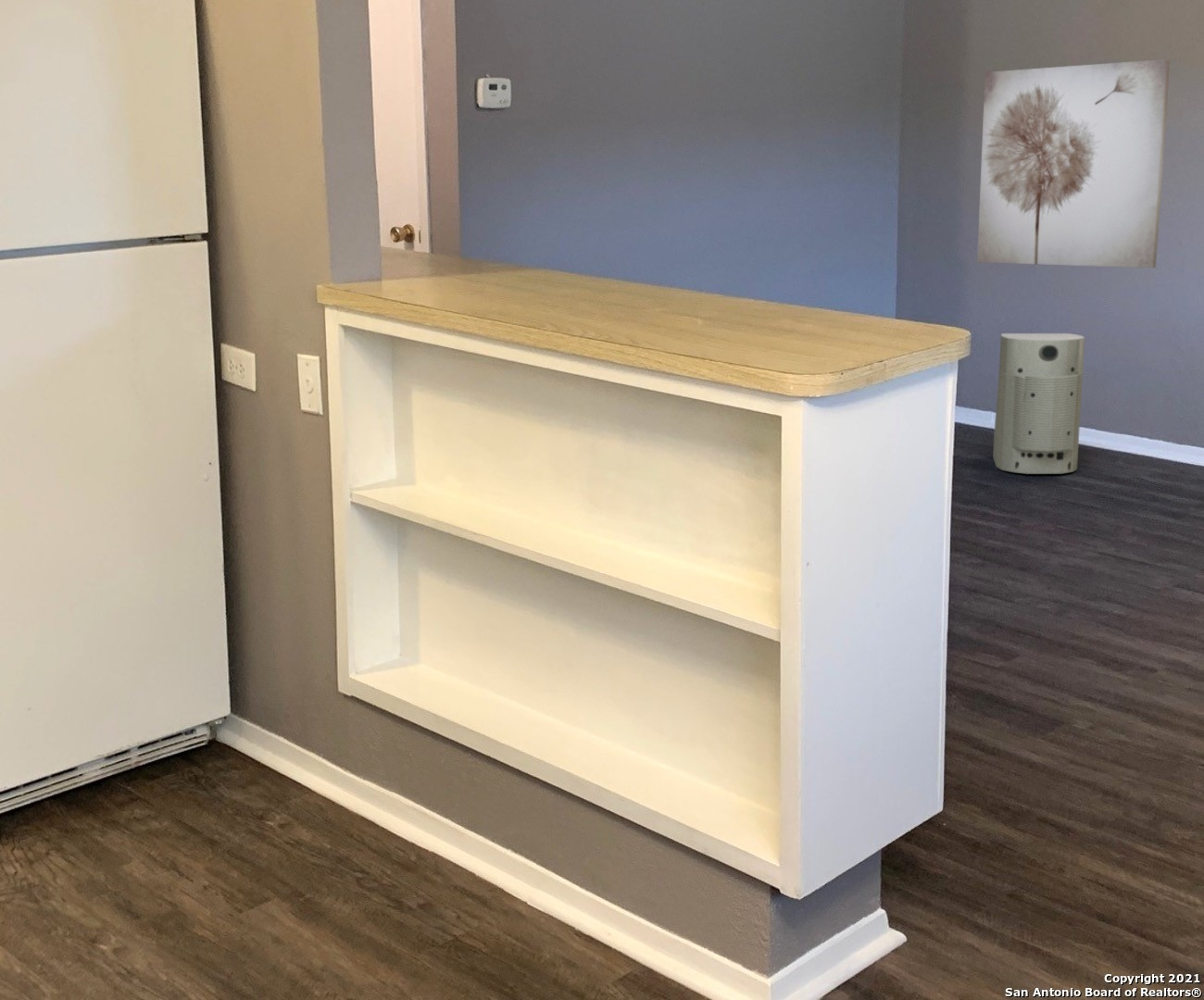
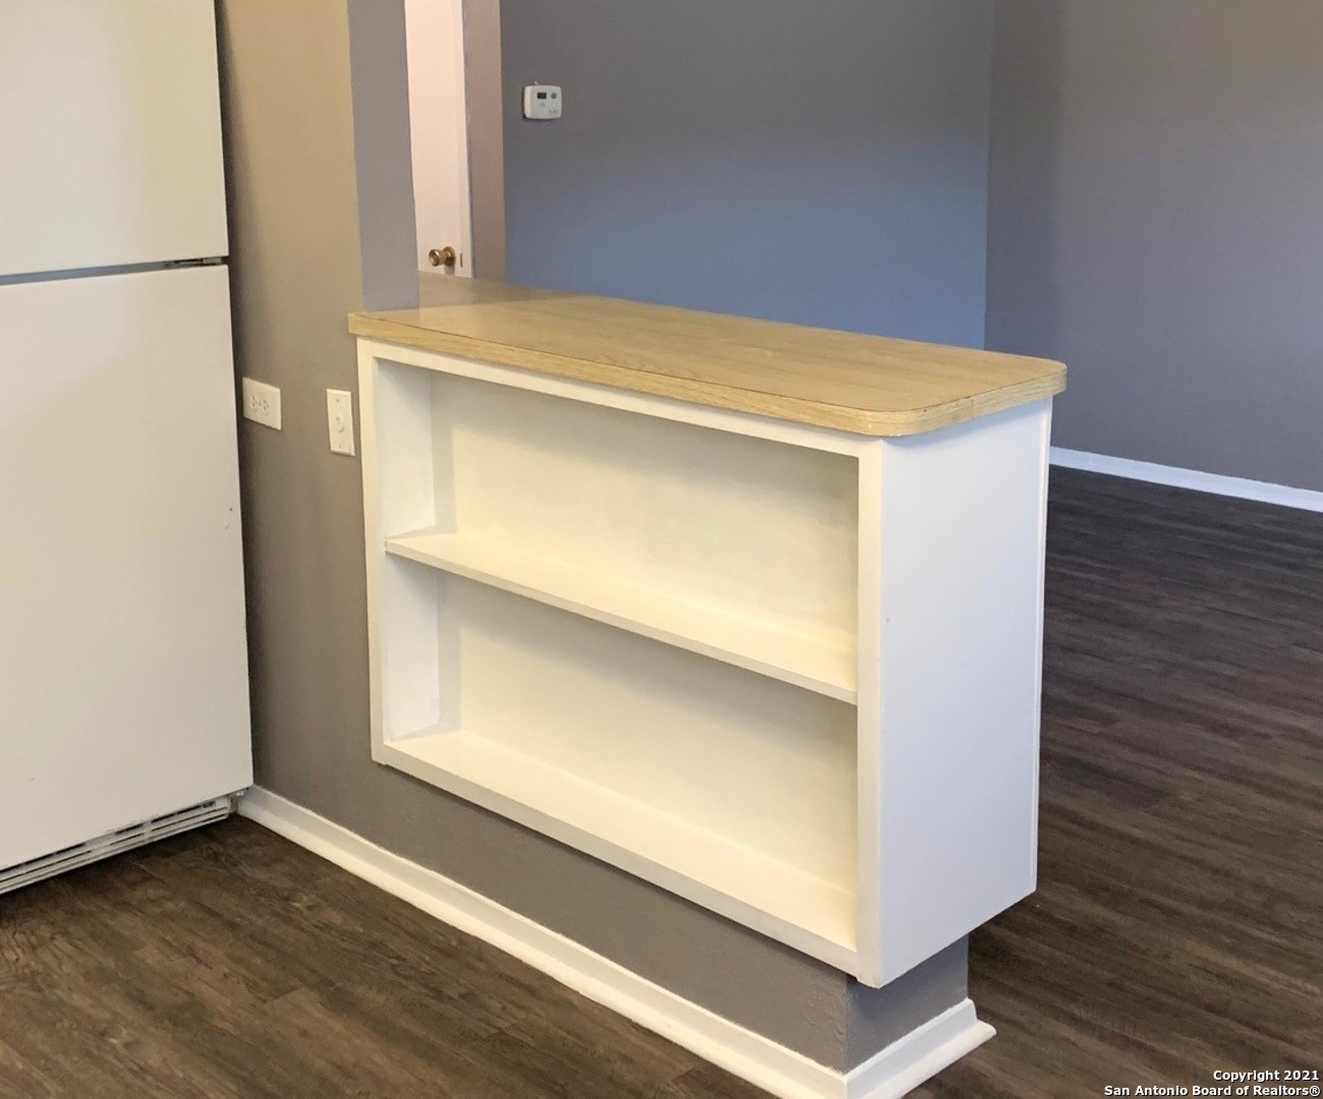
- wall art [976,58,1171,269]
- fan [992,332,1085,475]
